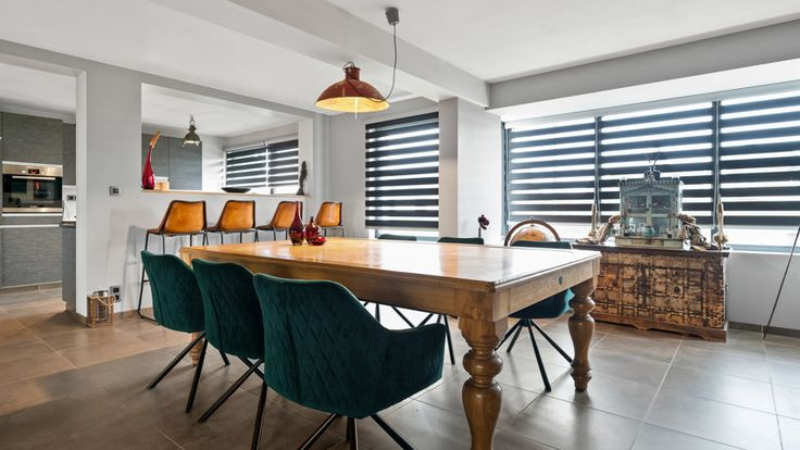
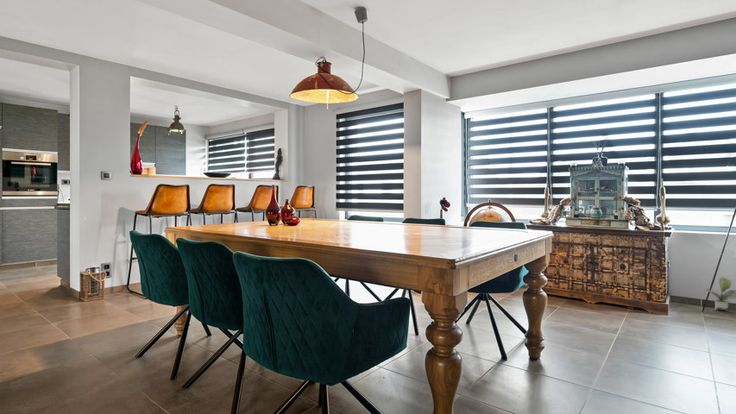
+ potted plant [703,276,736,311]
